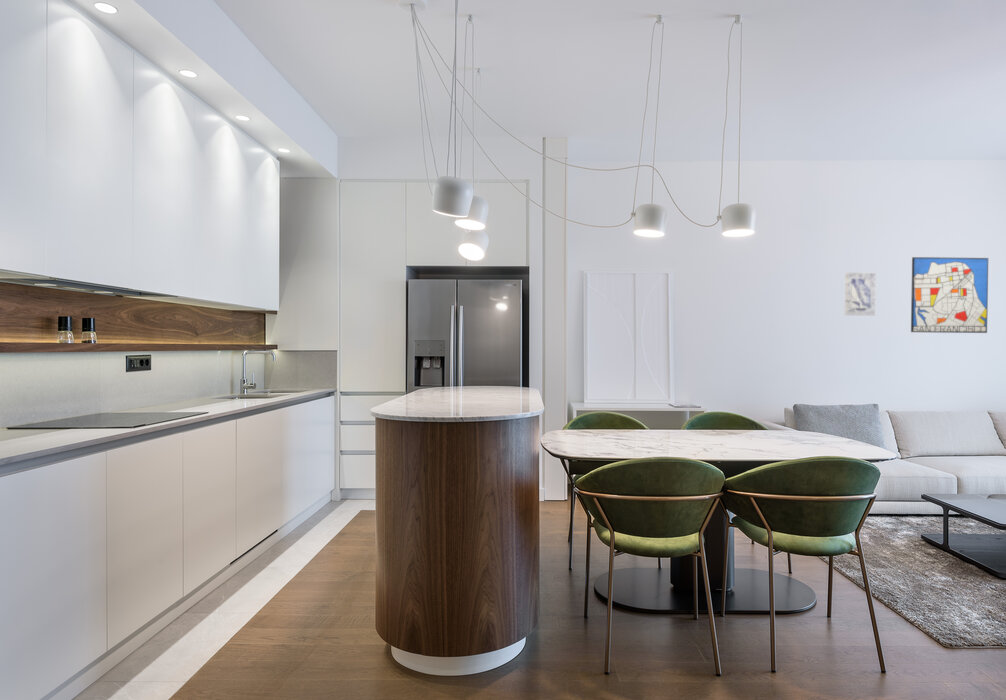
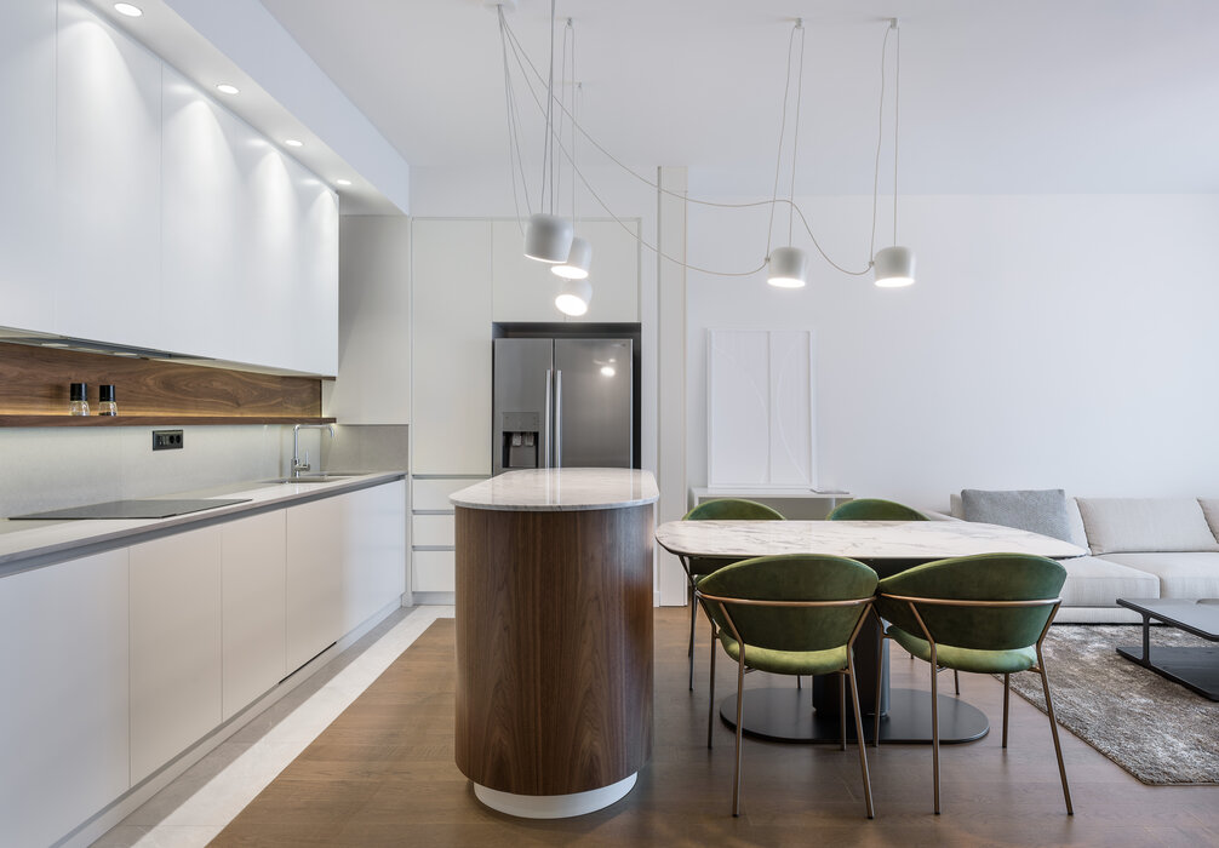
- wall art [910,256,989,334]
- wall art [844,272,877,316]
